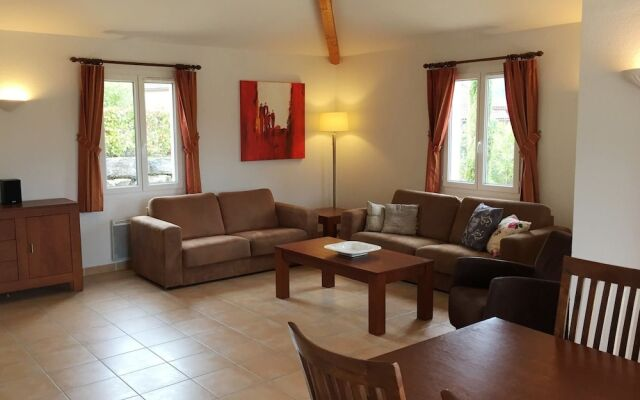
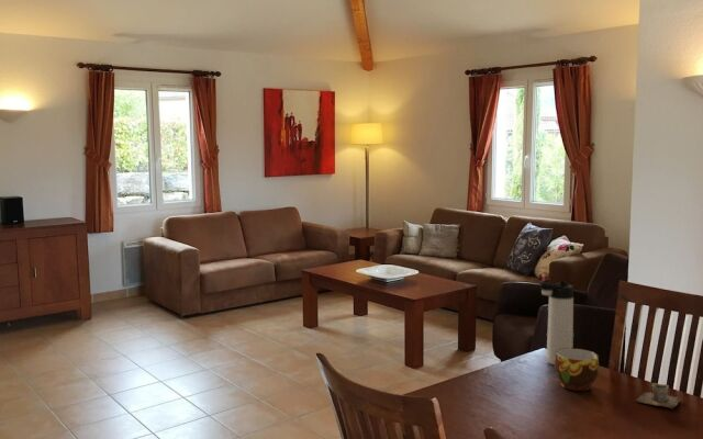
+ cup [635,382,682,409]
+ thermos bottle [537,280,574,367]
+ cup [554,348,600,392]
